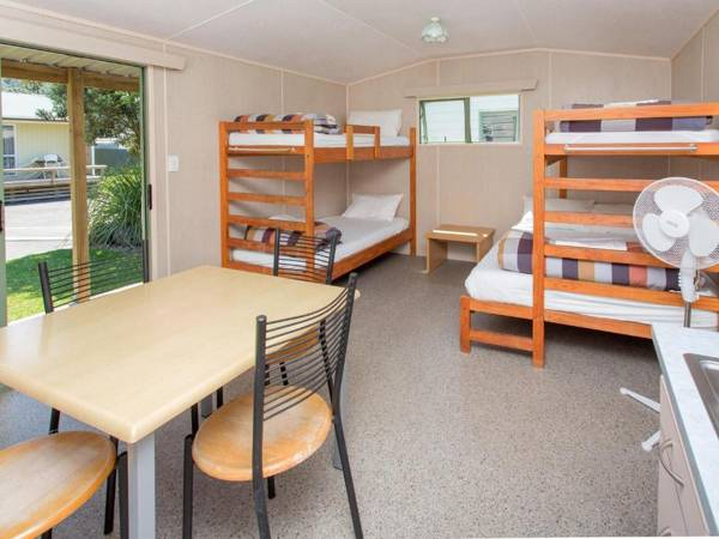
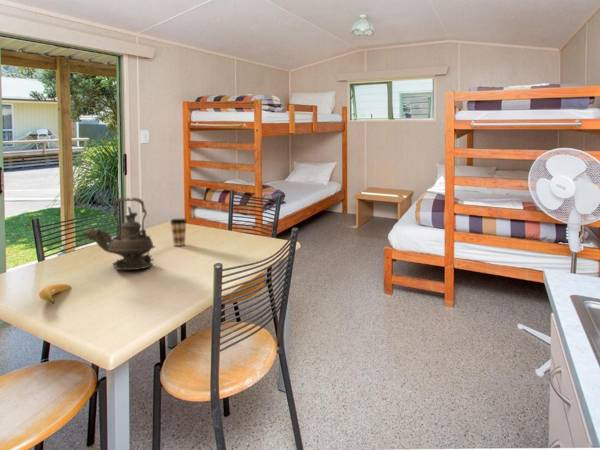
+ teapot [81,197,156,271]
+ banana [38,283,72,304]
+ coffee cup [169,218,188,247]
